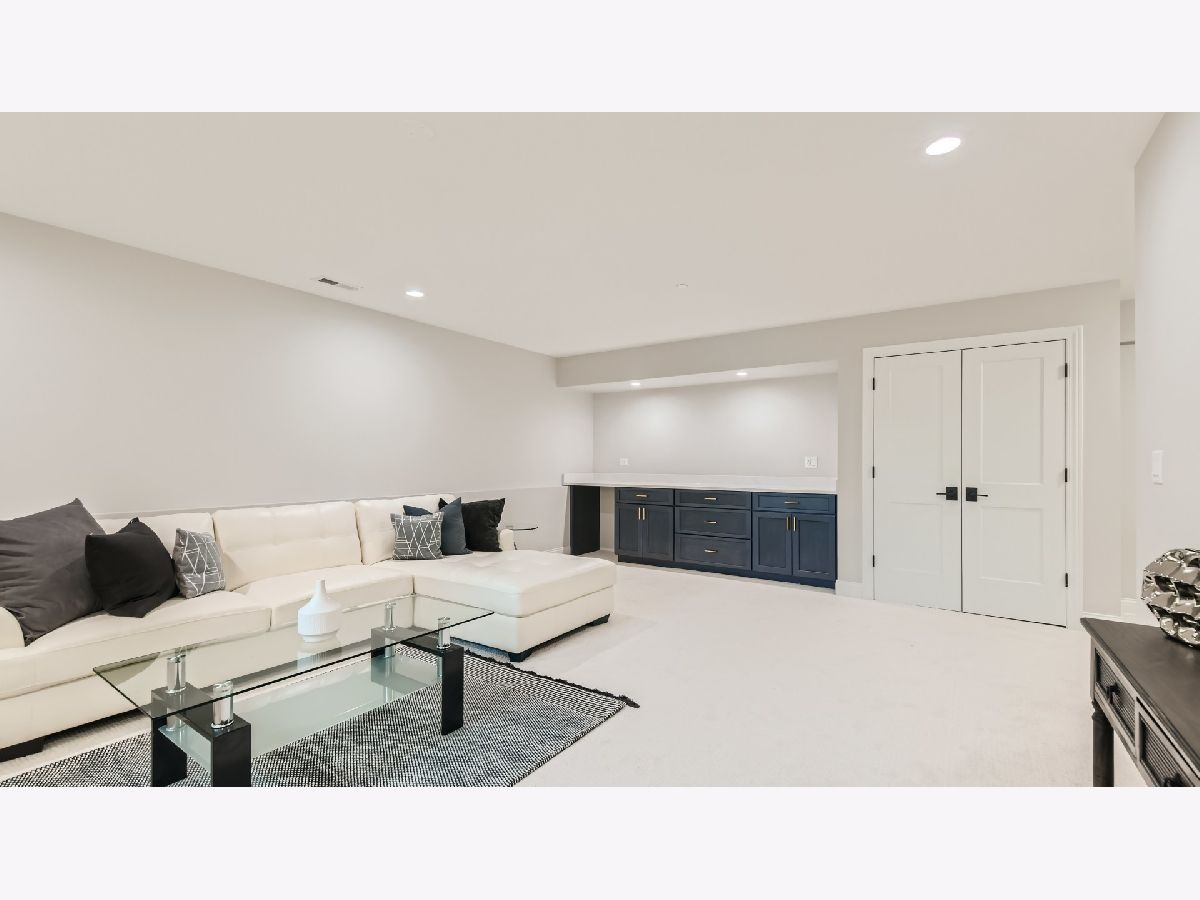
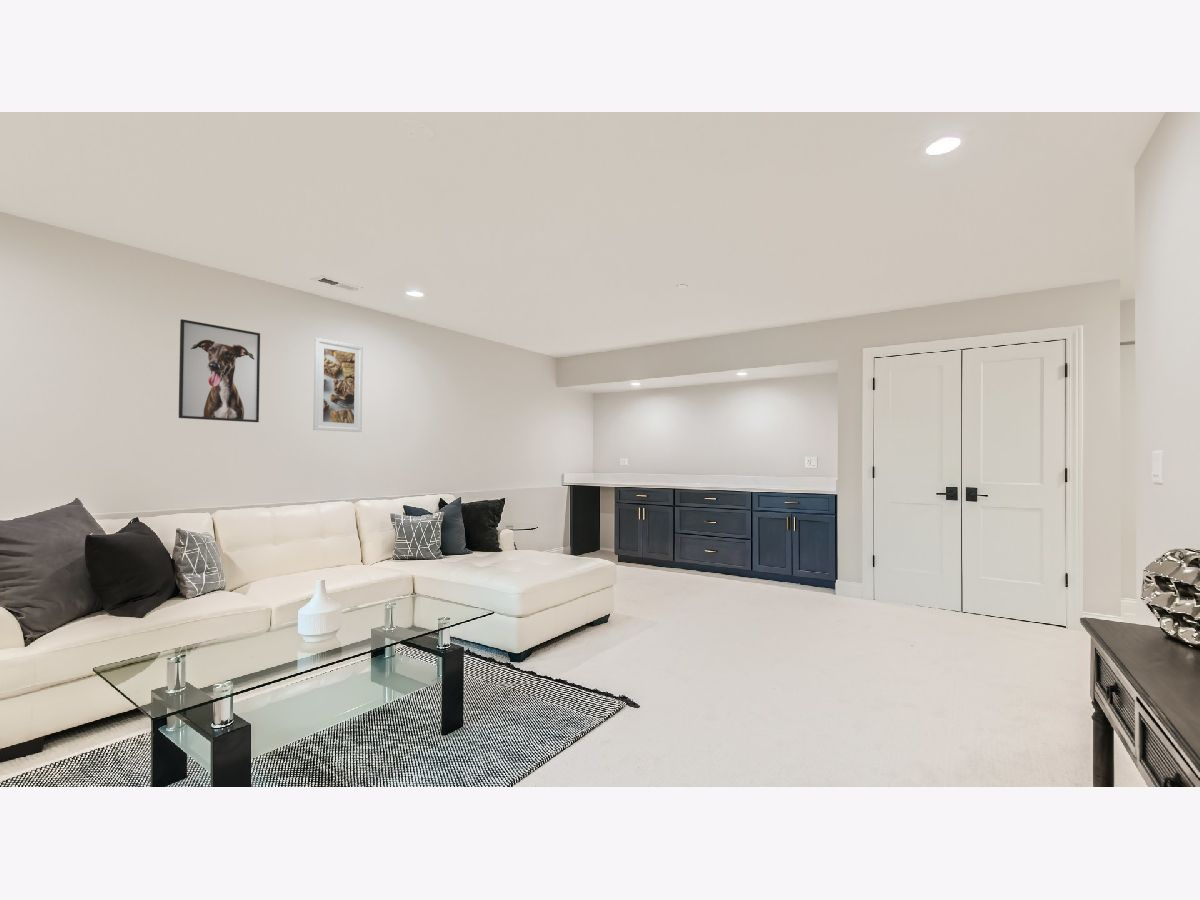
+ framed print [178,318,261,423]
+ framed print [312,337,364,433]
